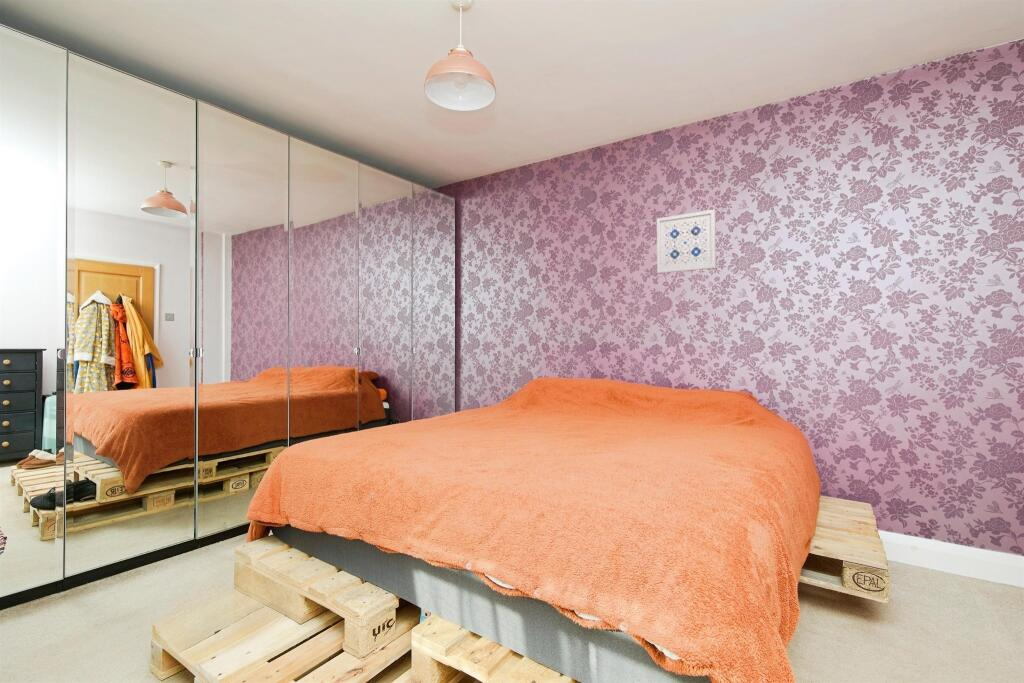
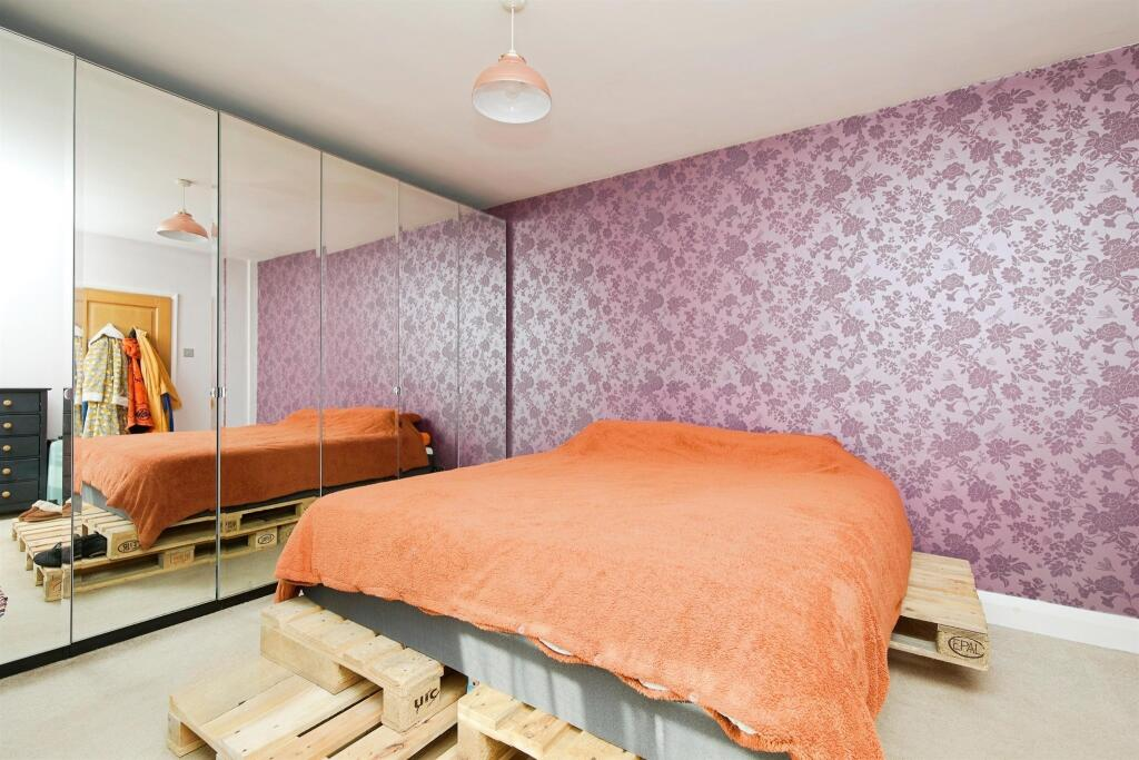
- wall art [656,208,717,274]
